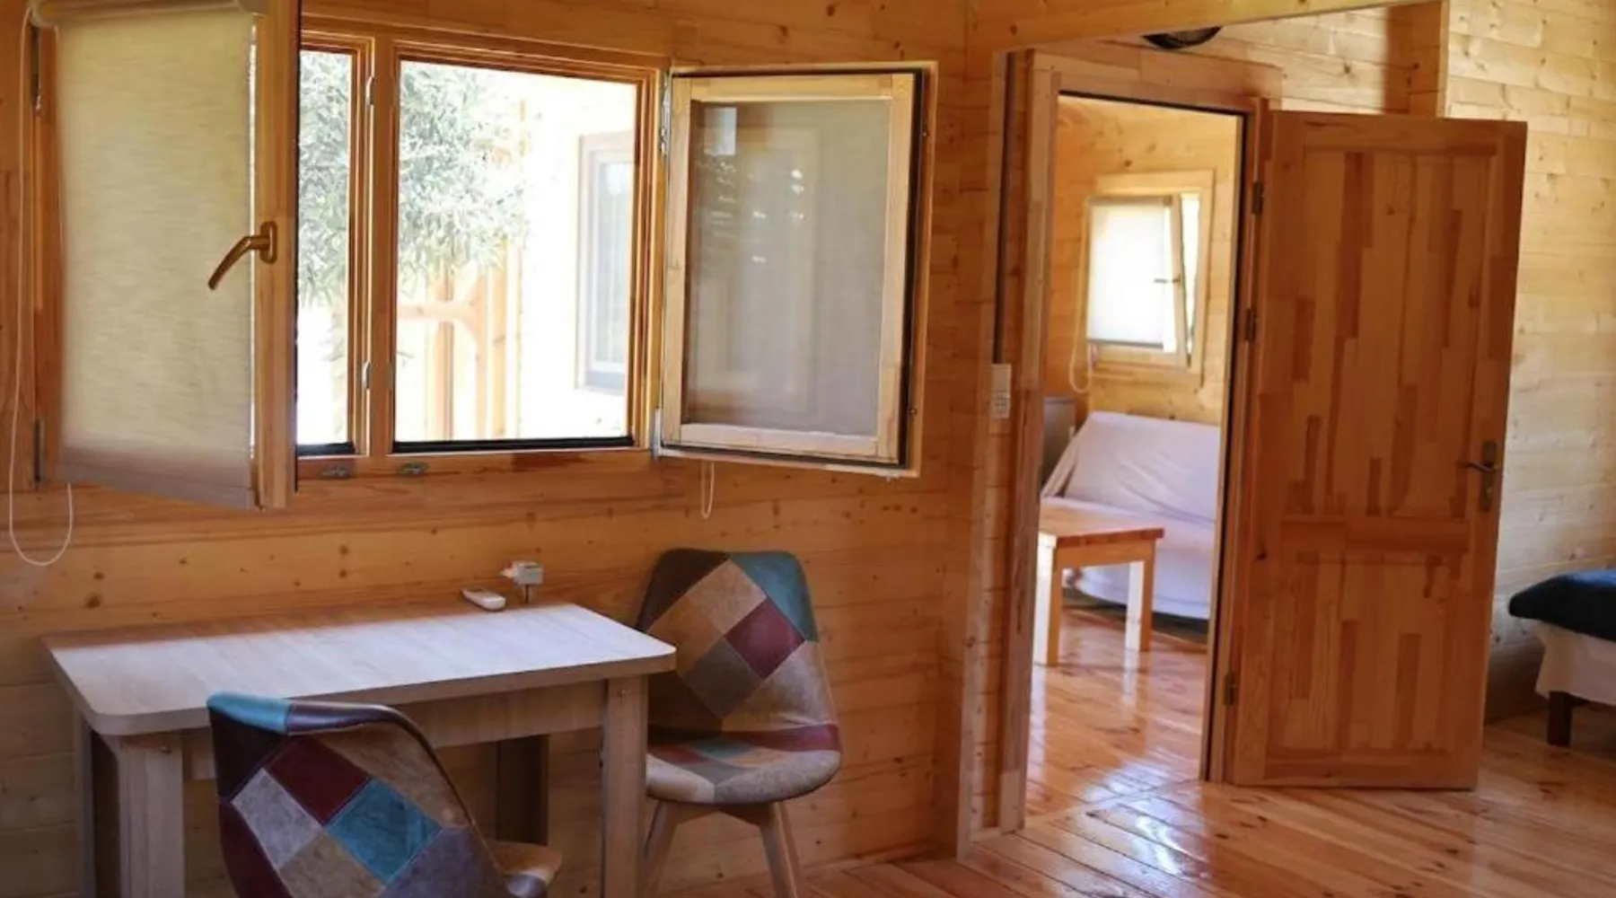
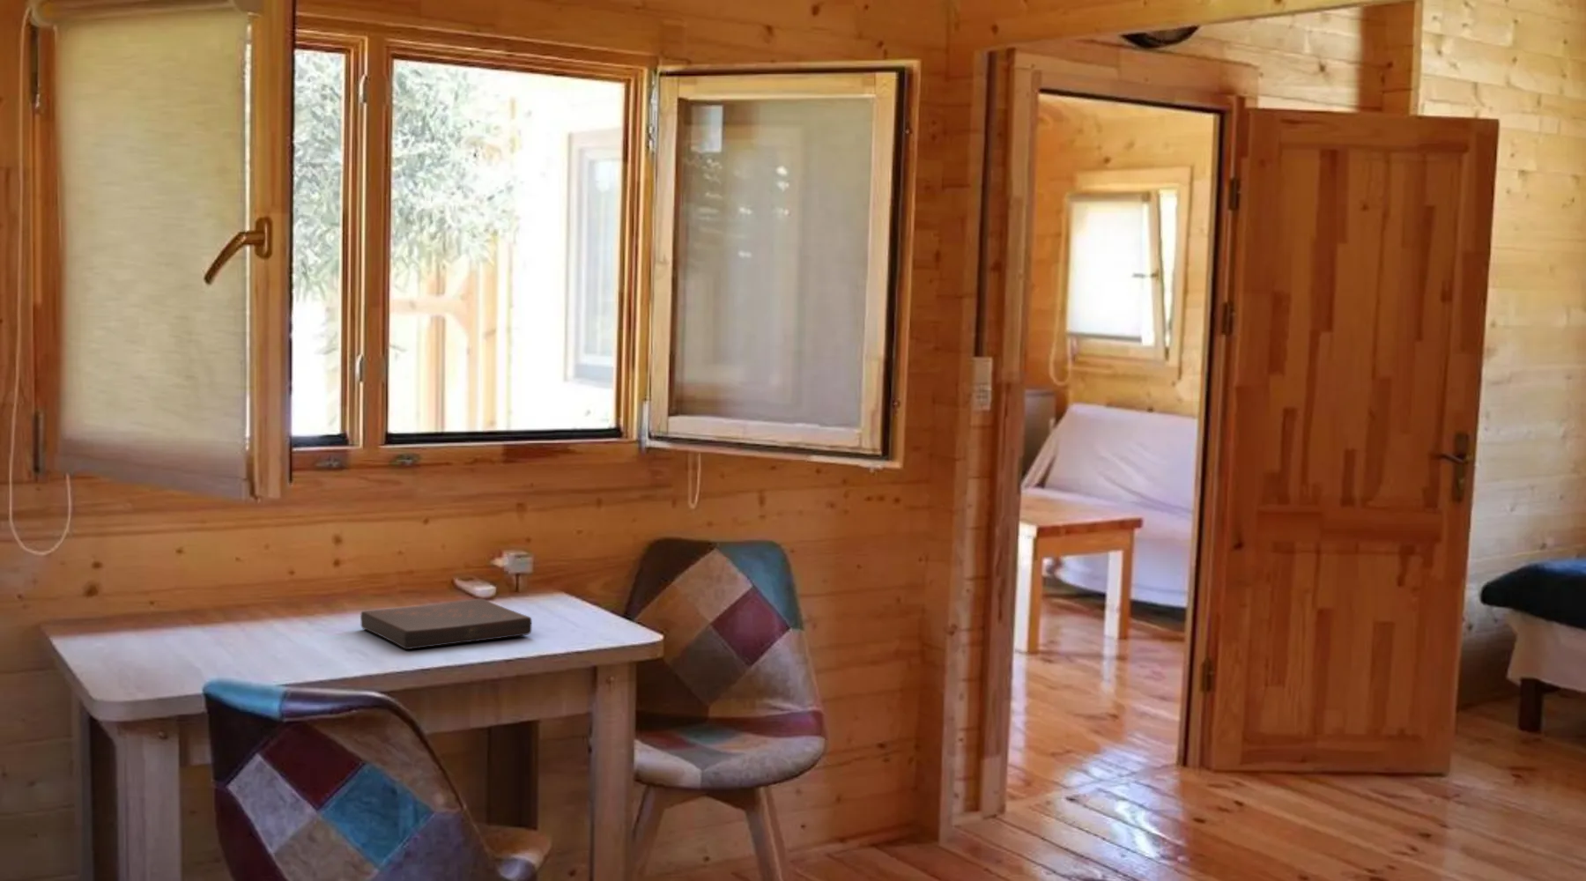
+ book [359,598,533,650]
